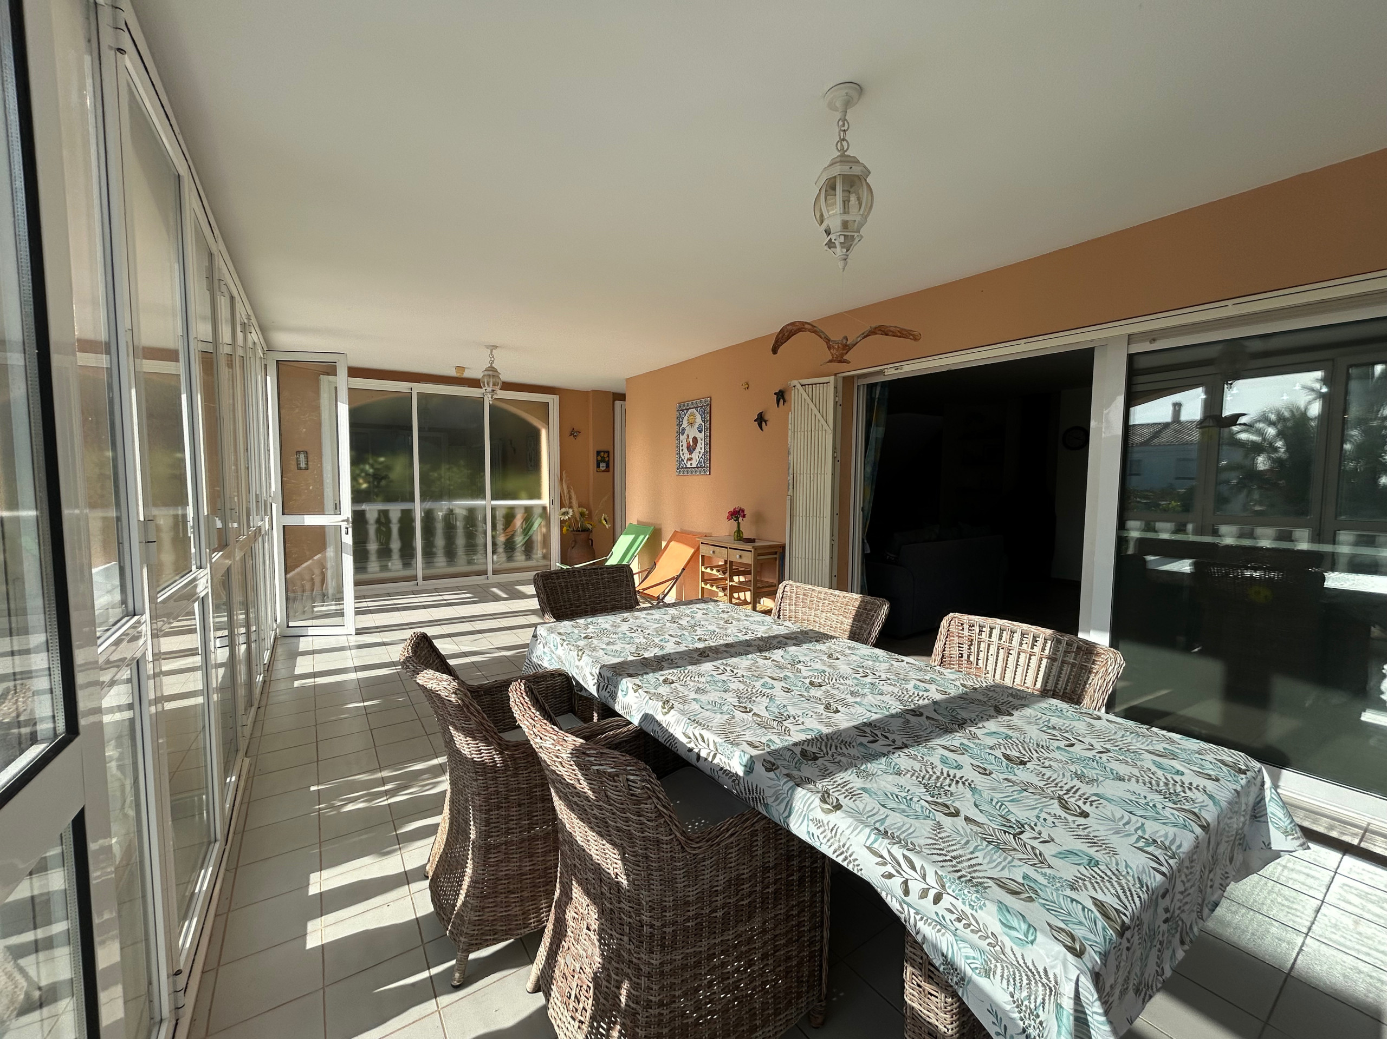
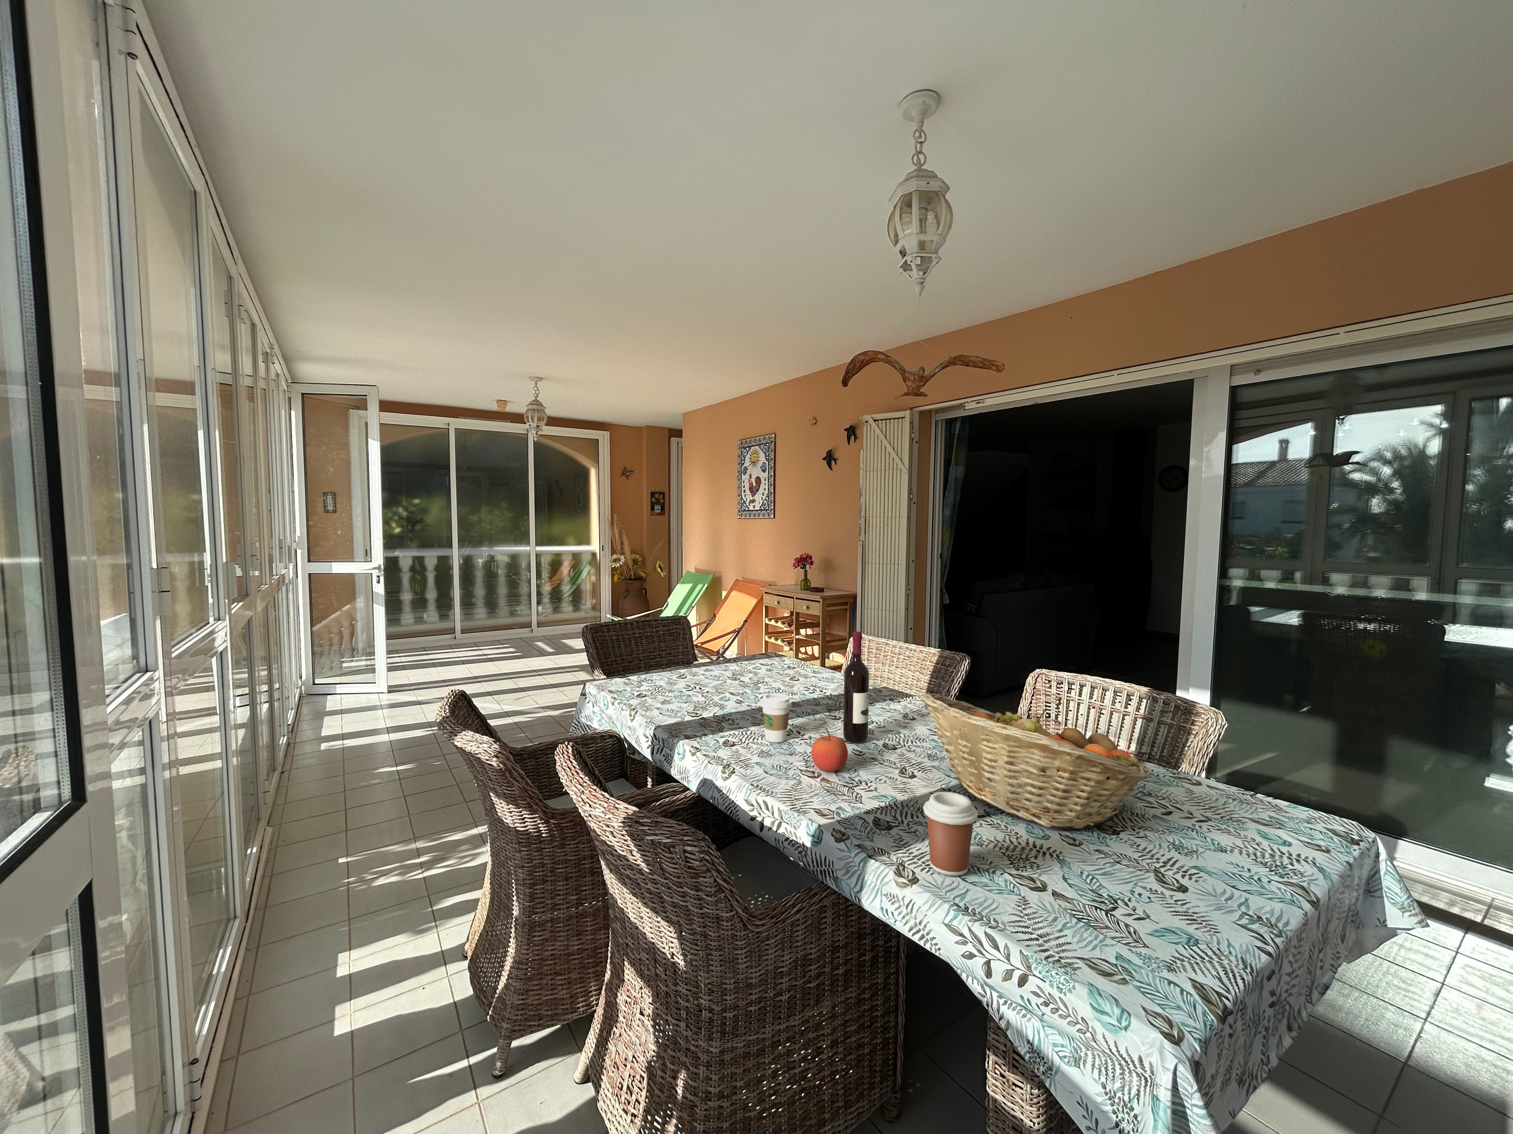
+ apple [811,728,848,773]
+ coffee cup [922,791,978,877]
+ fruit basket [919,692,1152,830]
+ coffee cup [759,693,792,743]
+ wine bottle [842,631,870,743]
